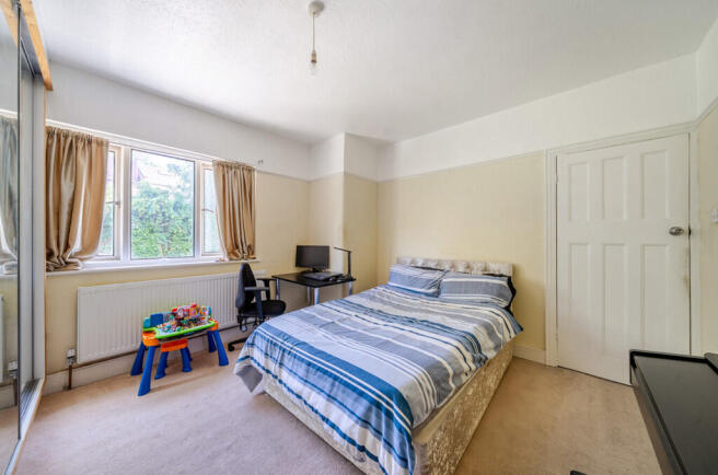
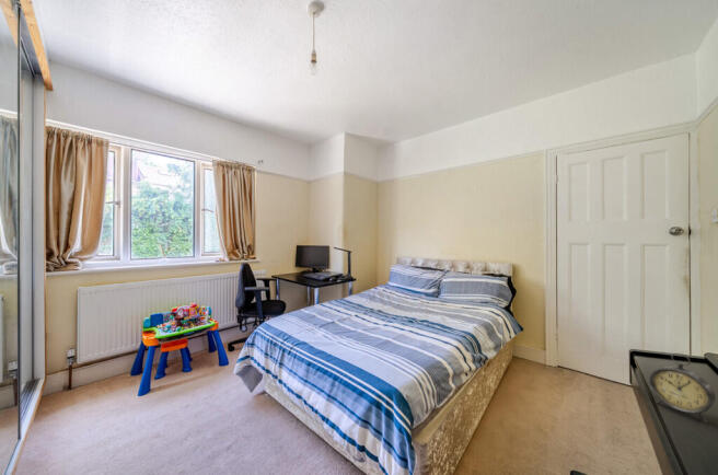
+ alarm clock [648,352,717,424]
